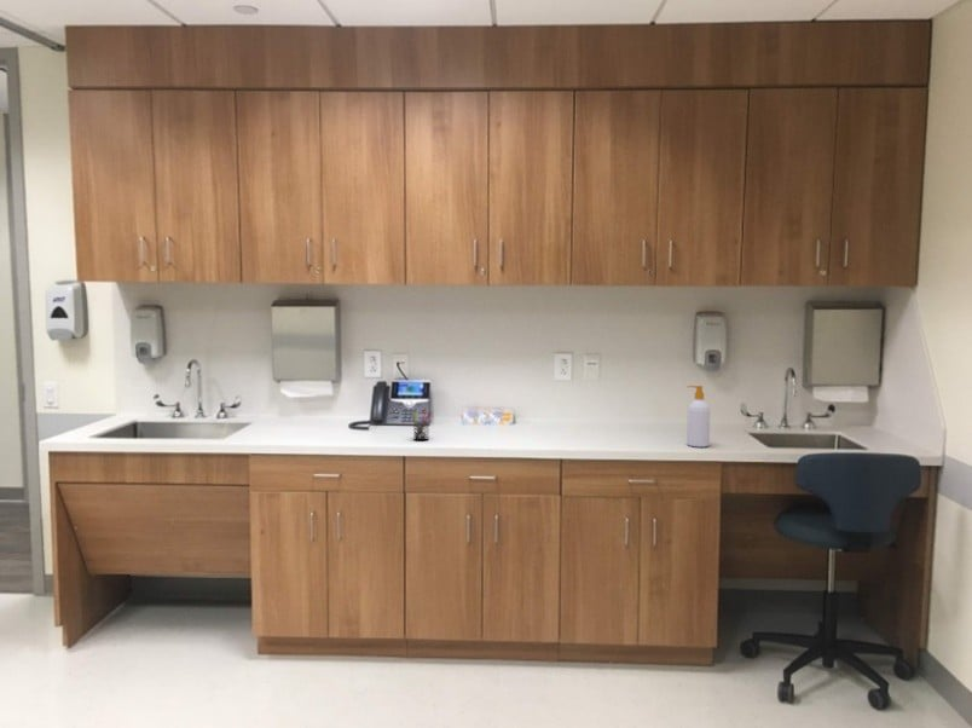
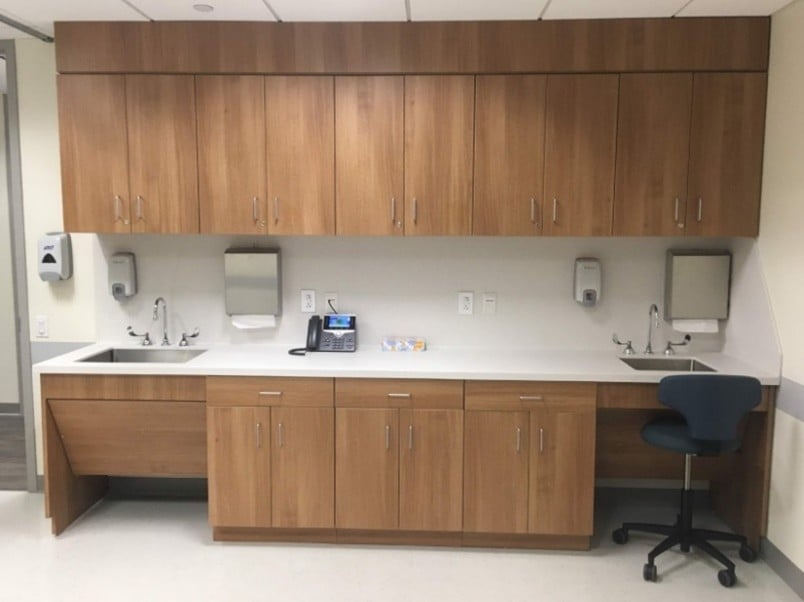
- pen holder [410,406,433,441]
- soap bottle [685,385,711,447]
